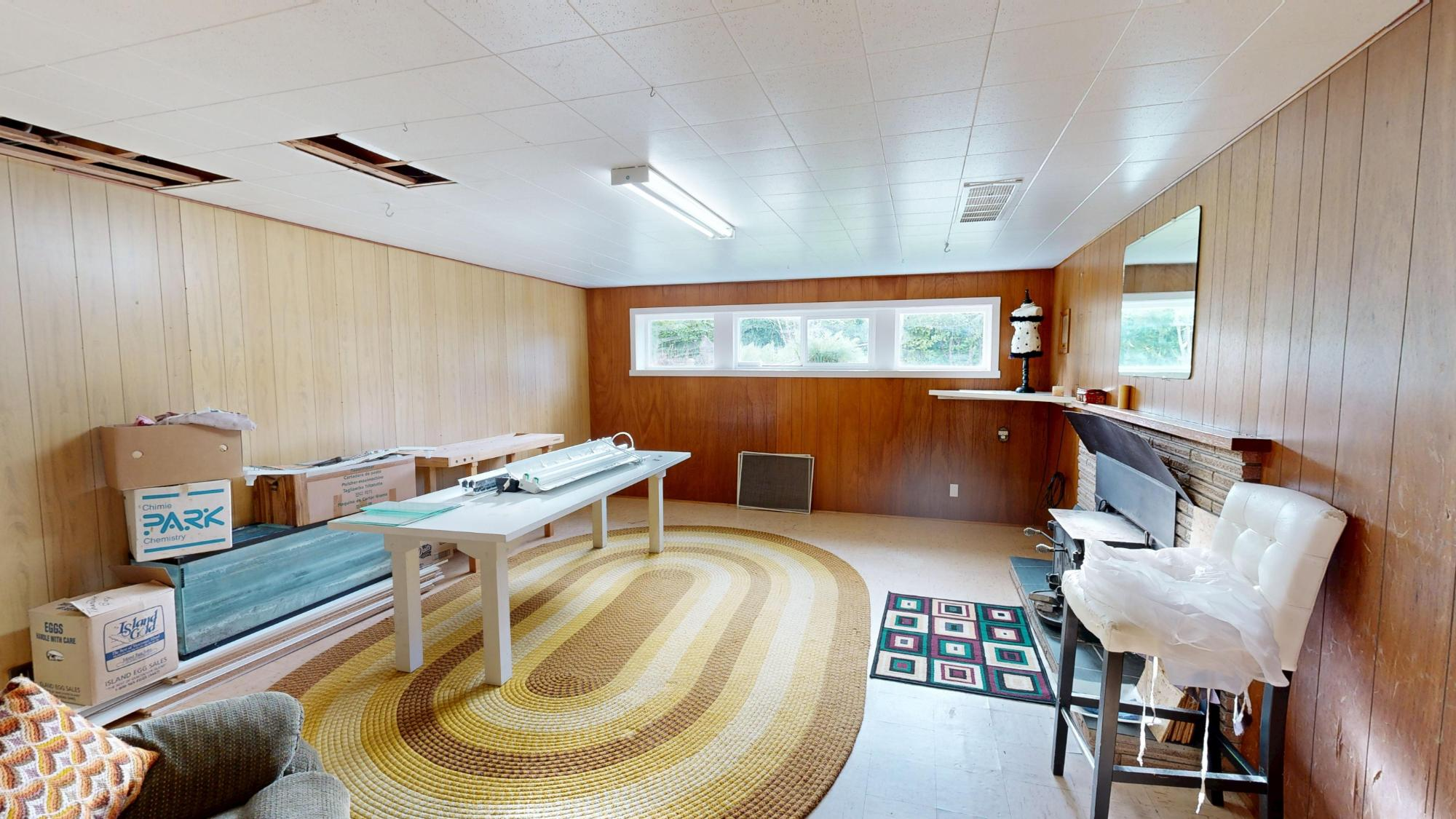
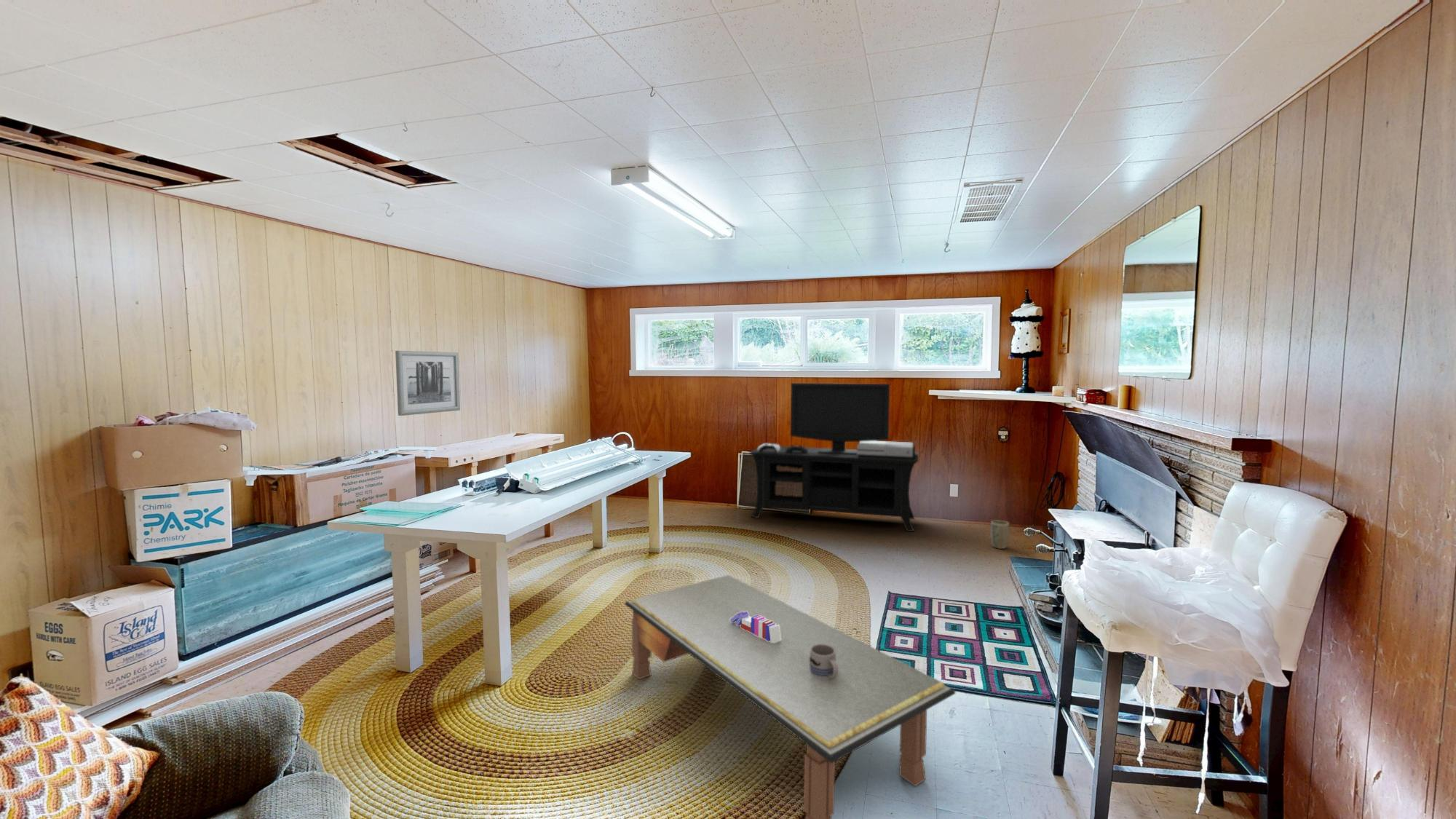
+ books [730,611,781,643]
+ media console [748,382,919,532]
+ coffee table [624,574,957,819]
+ plant pot [989,520,1010,550]
+ wall art [395,350,461,416]
+ mug [810,644,838,678]
